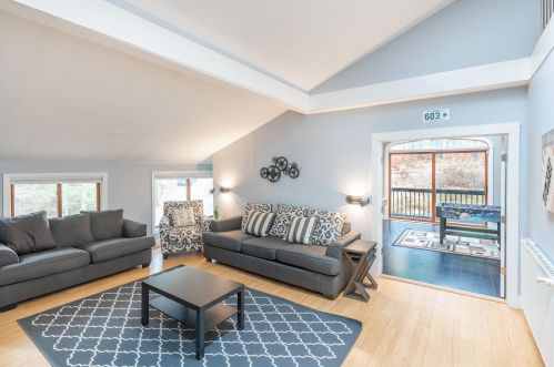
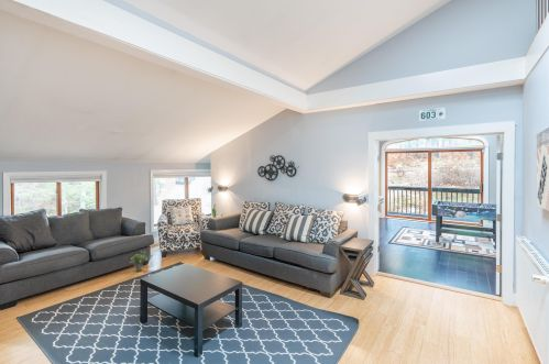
+ potted plant [129,251,154,273]
